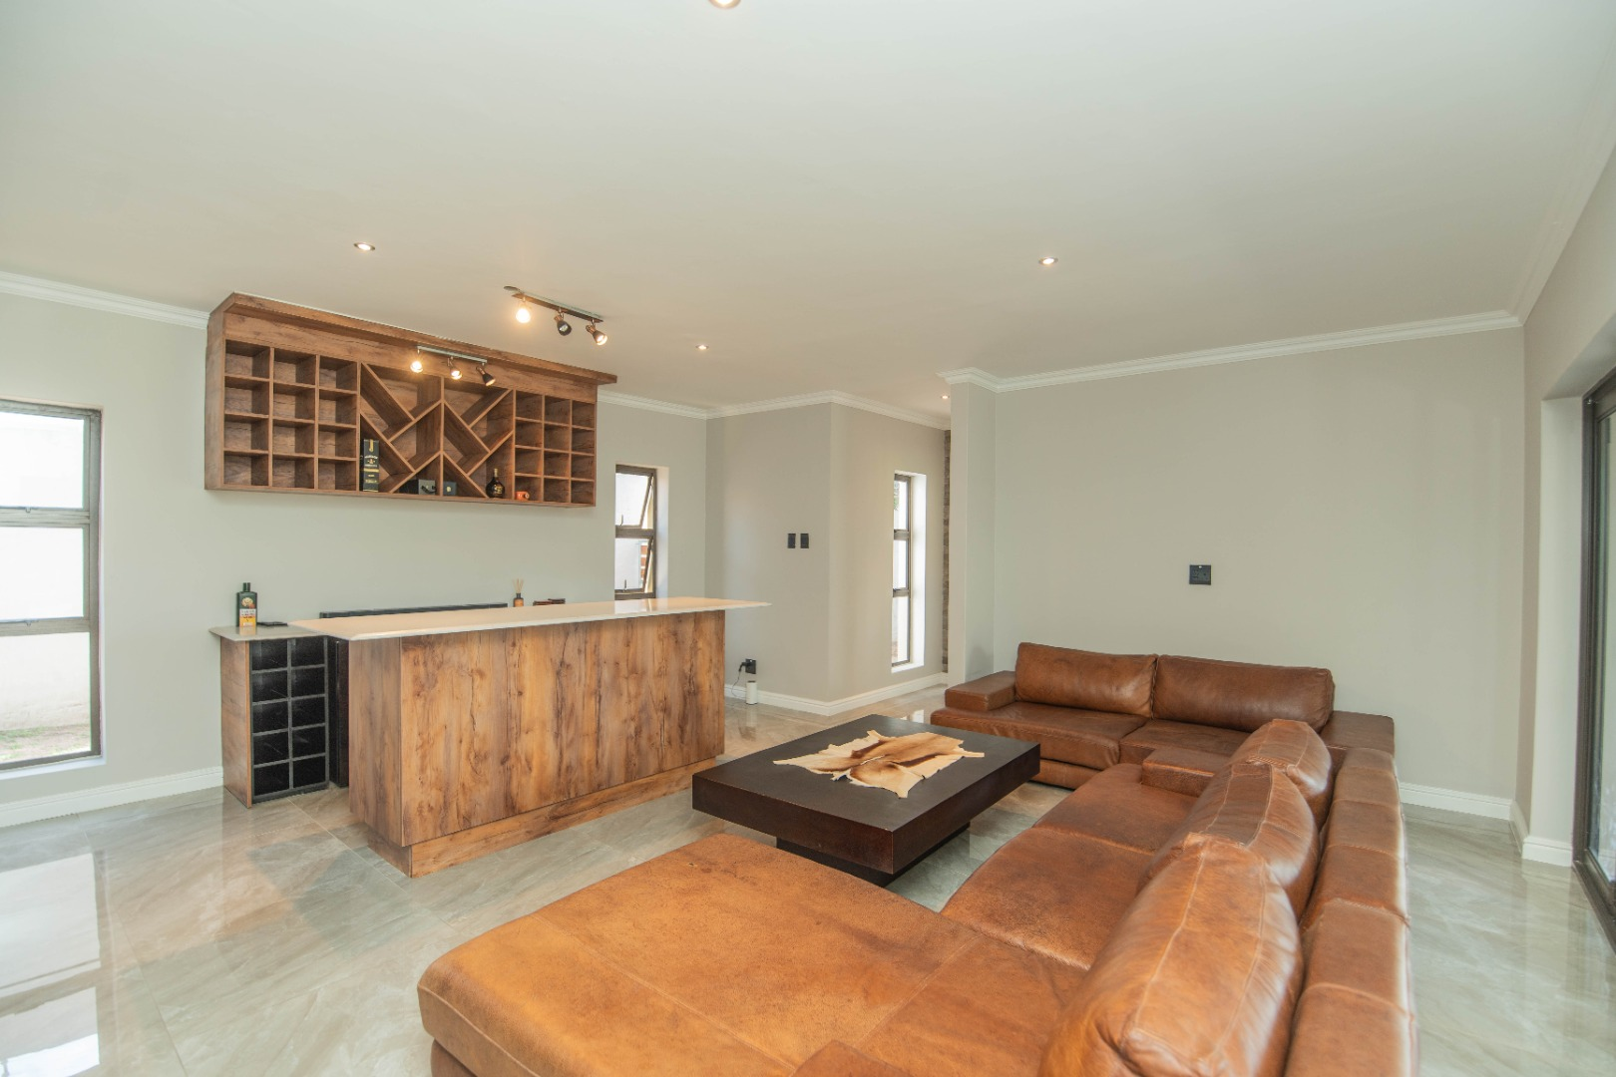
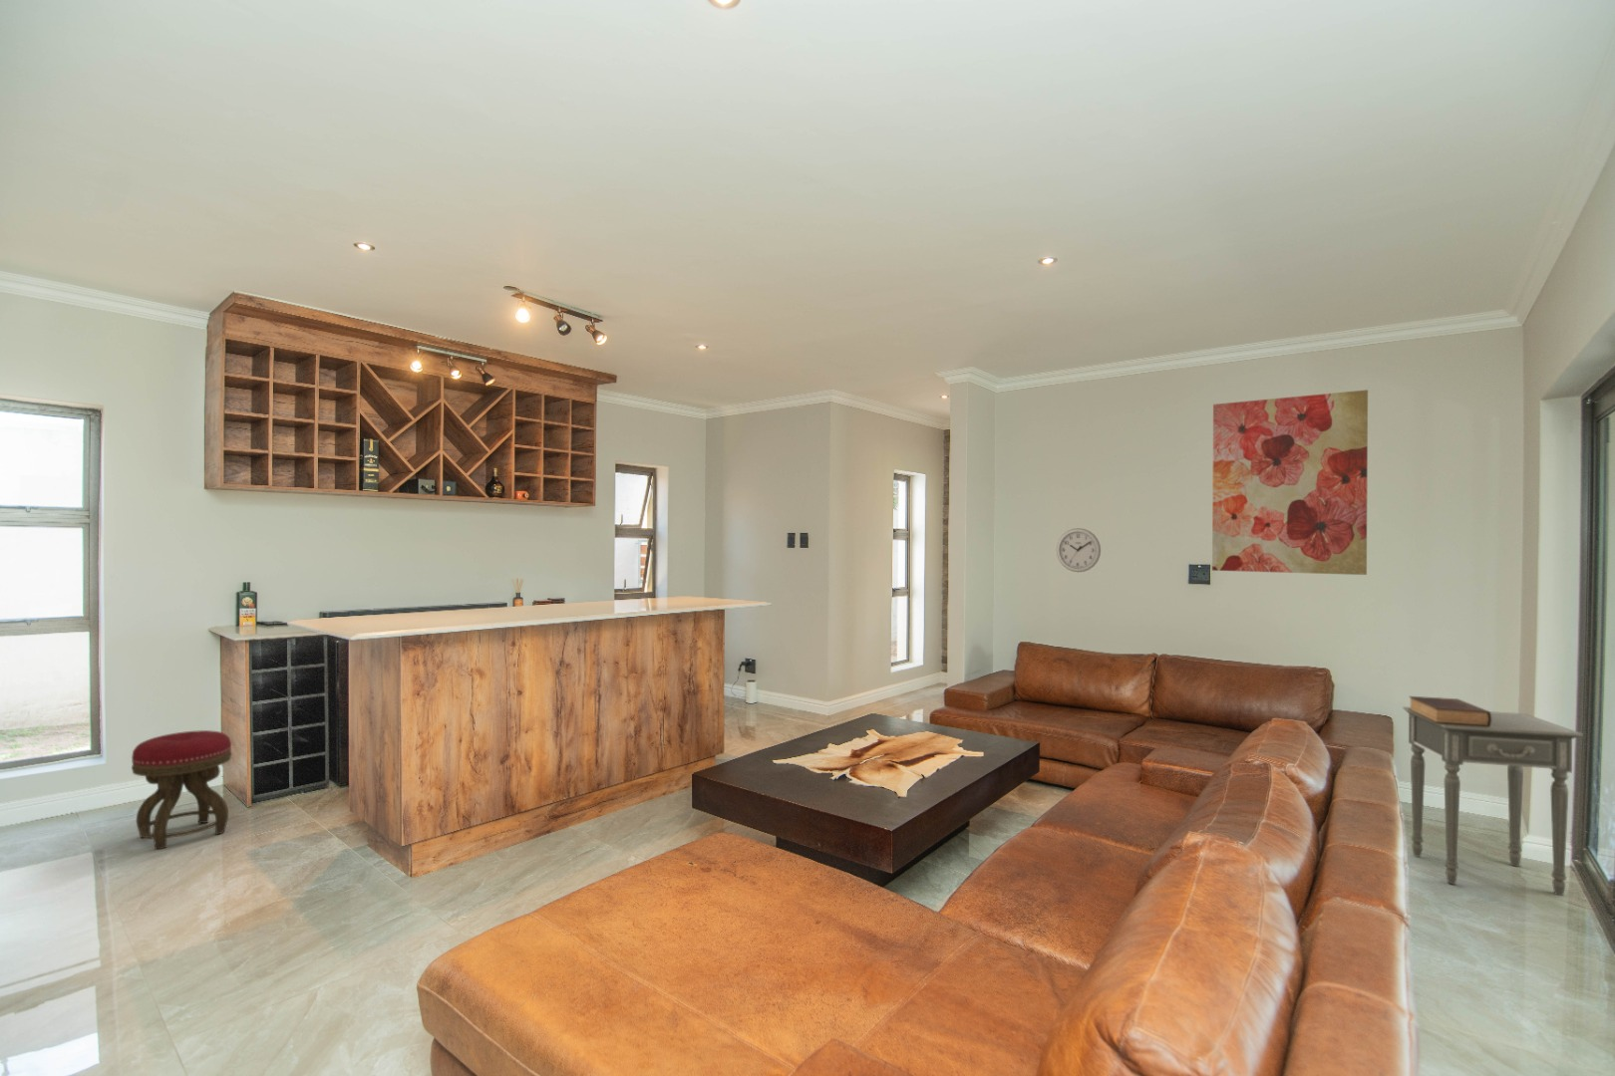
+ wall art [1211,389,1369,576]
+ side table [1401,706,1584,897]
+ book [1407,695,1491,728]
+ stool [131,729,232,850]
+ wall clock [1056,527,1102,573]
